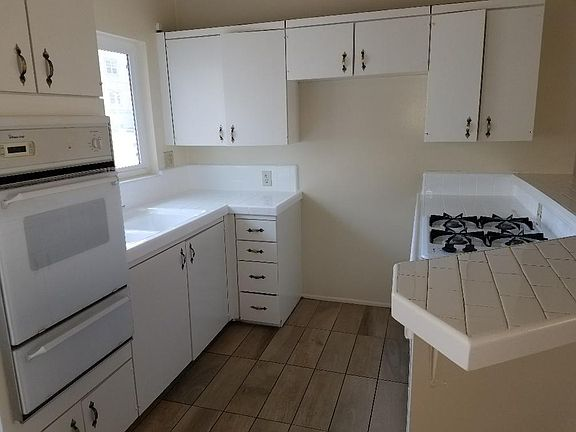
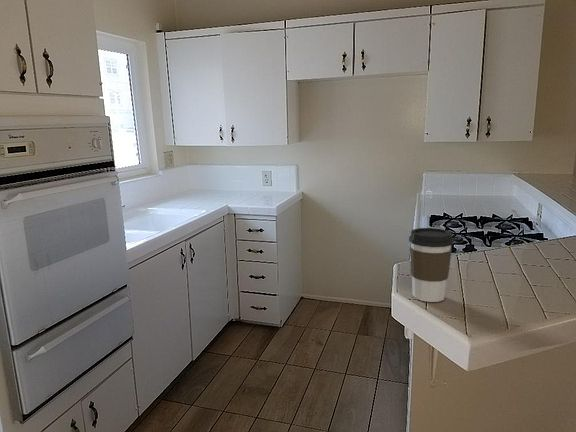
+ coffee cup [408,227,455,303]
